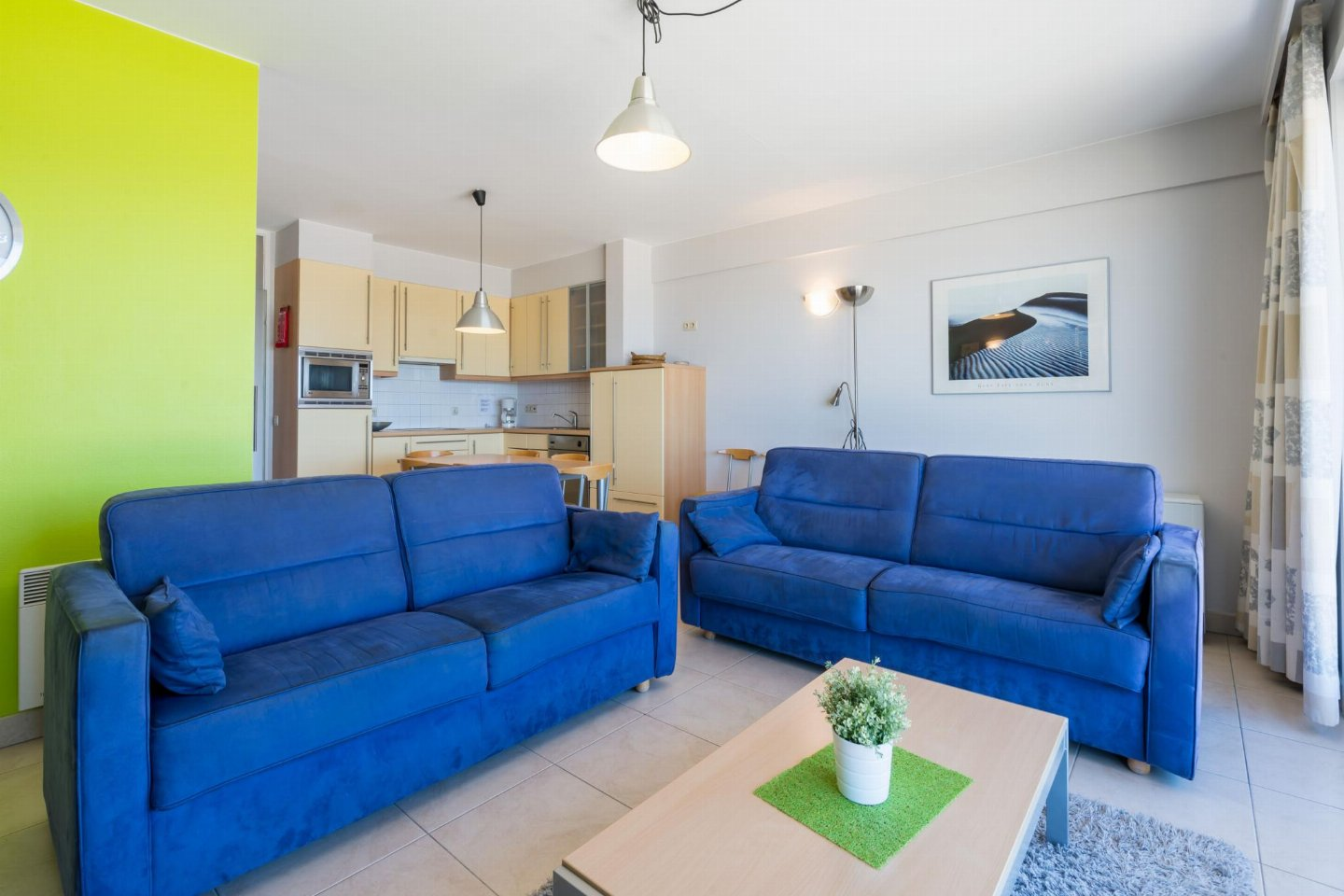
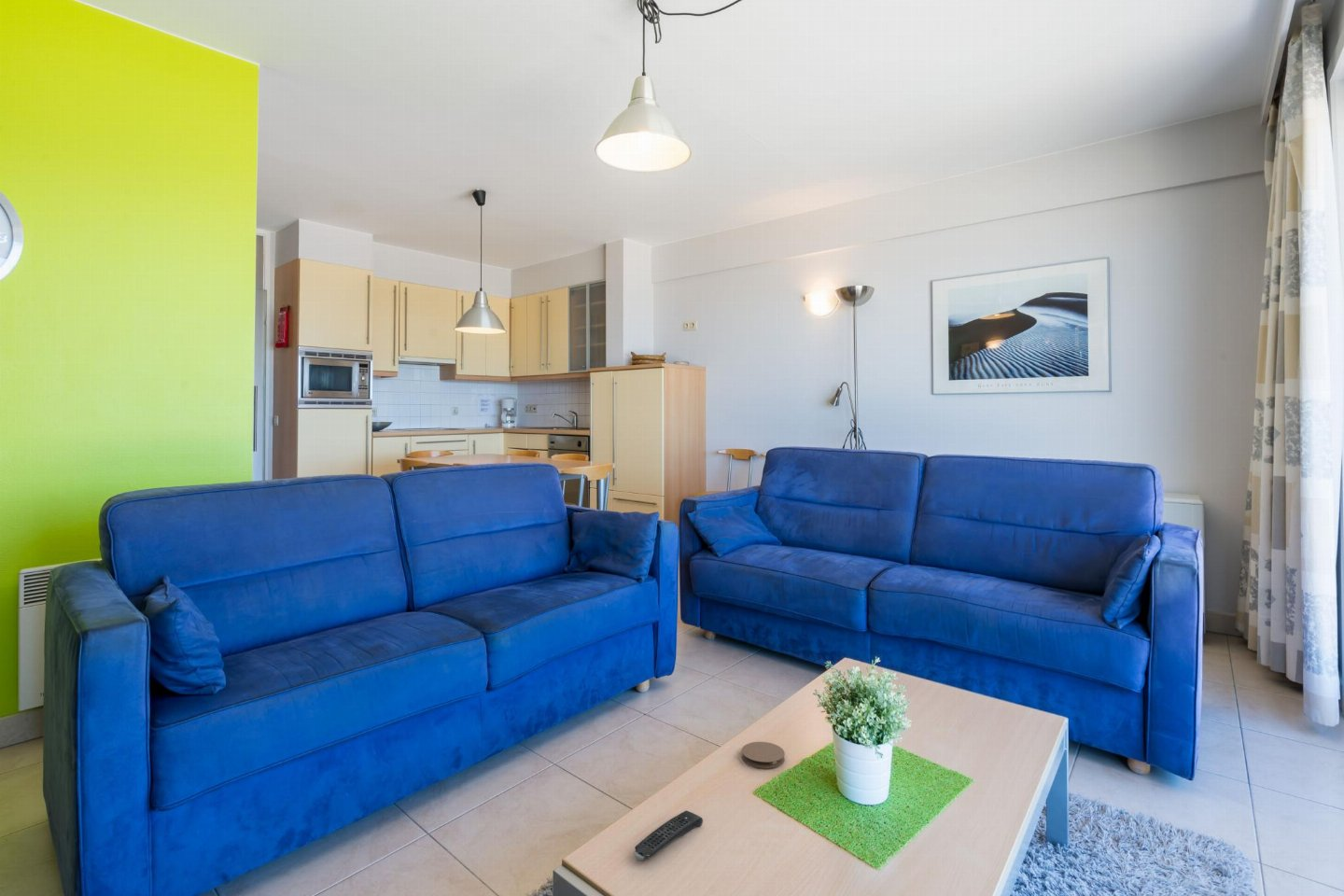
+ coaster [741,741,786,769]
+ remote control [634,809,704,861]
